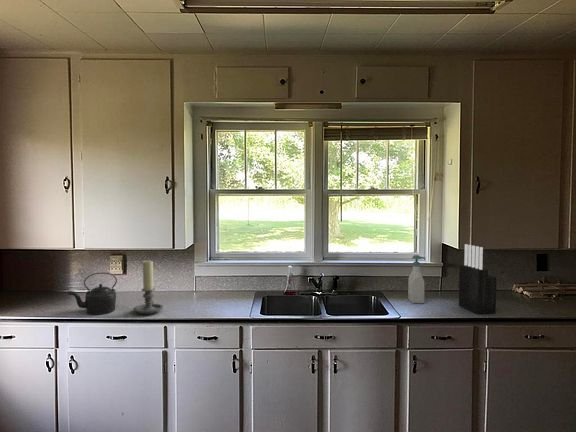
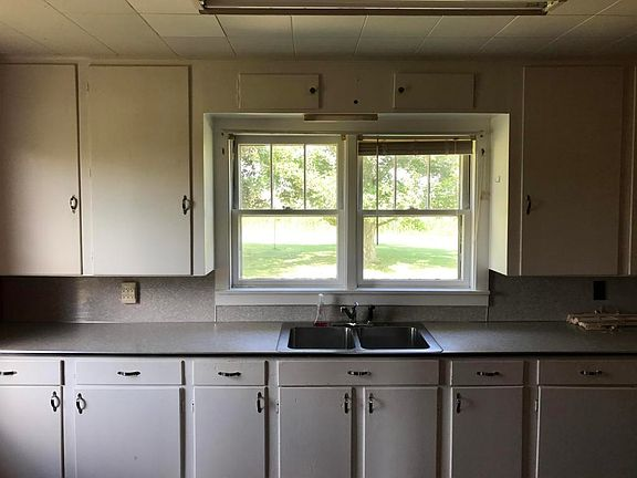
- knife block [458,243,497,315]
- soap bottle [407,254,426,304]
- kettle [67,272,118,315]
- candle holder [133,259,164,315]
